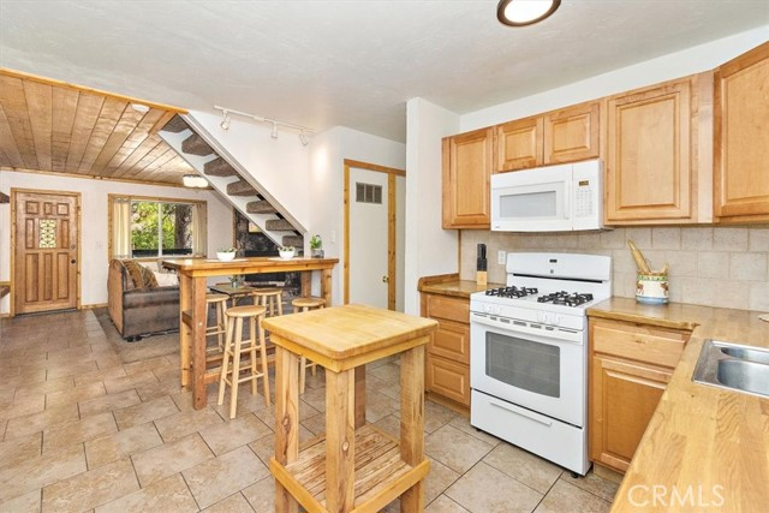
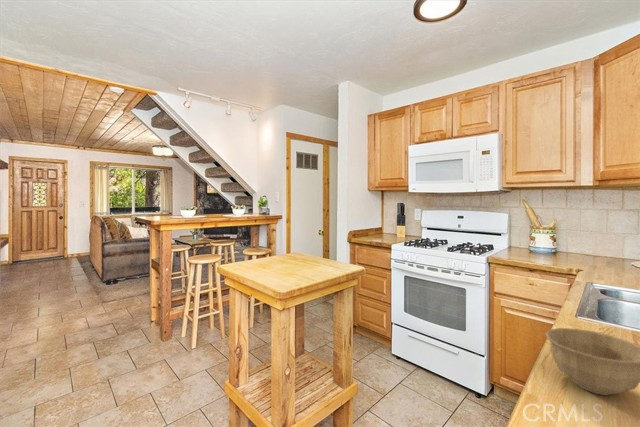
+ bowl [544,327,640,396]
